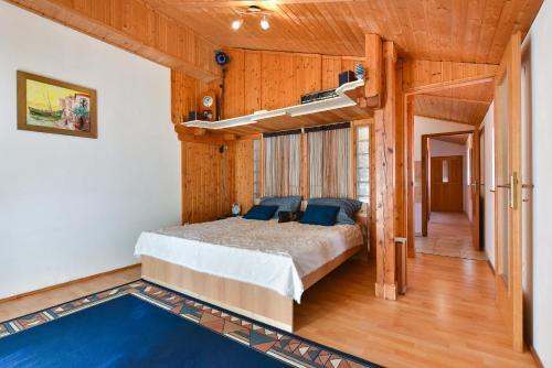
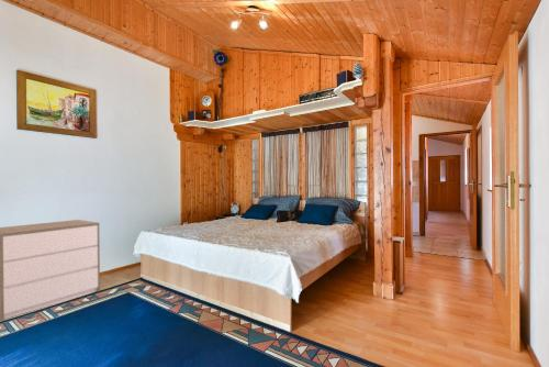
+ dresser [0,219,101,322]
